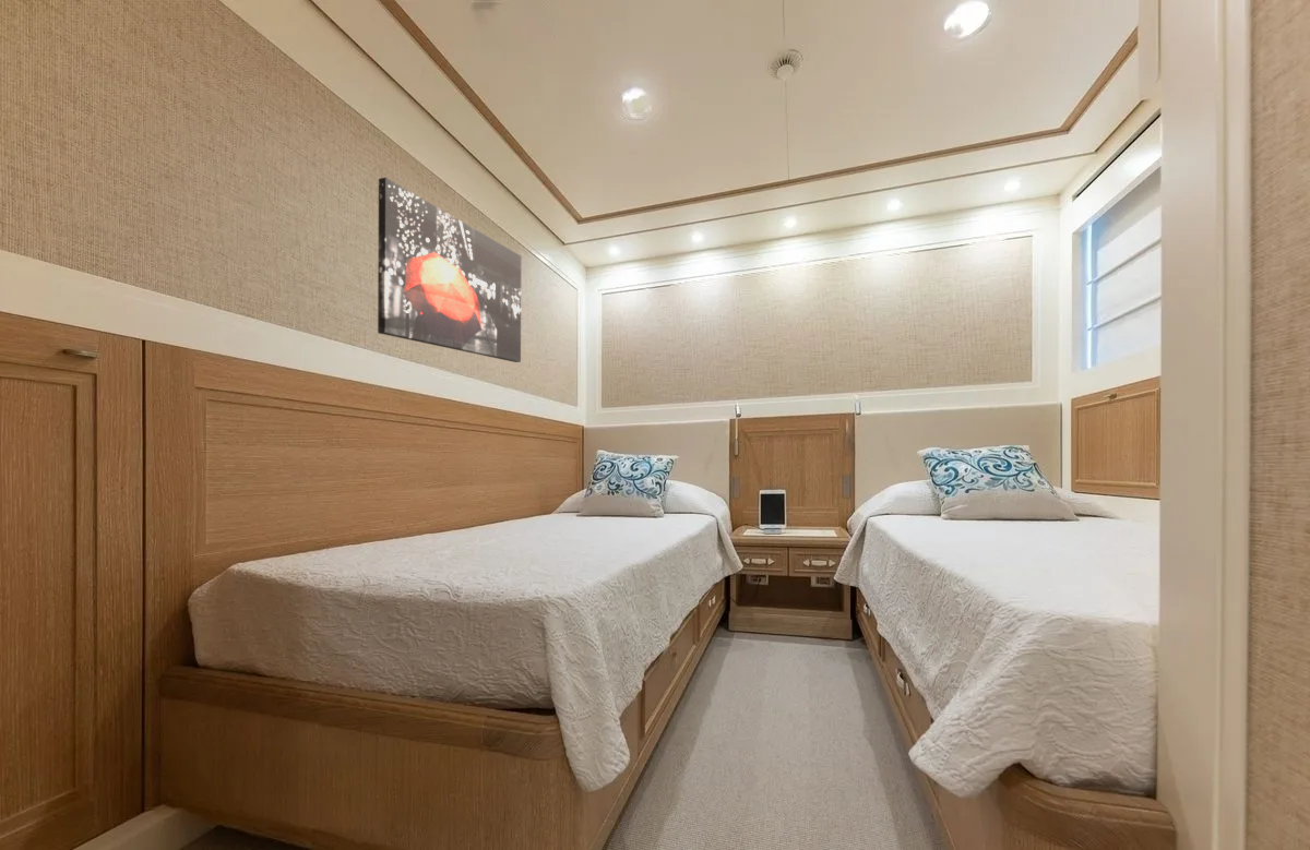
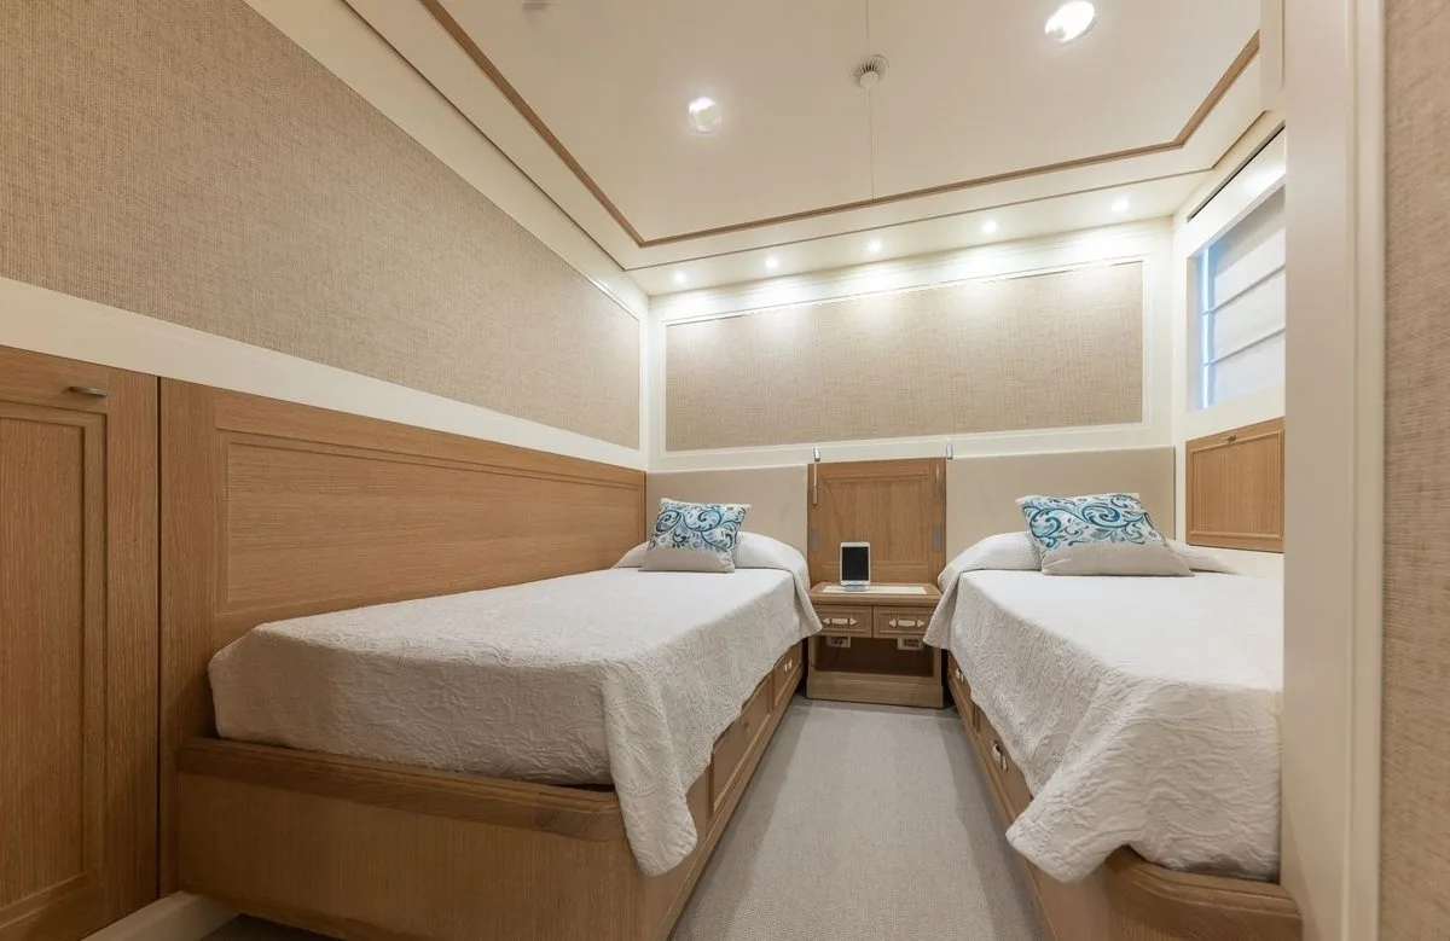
- wall art [377,177,522,363]
